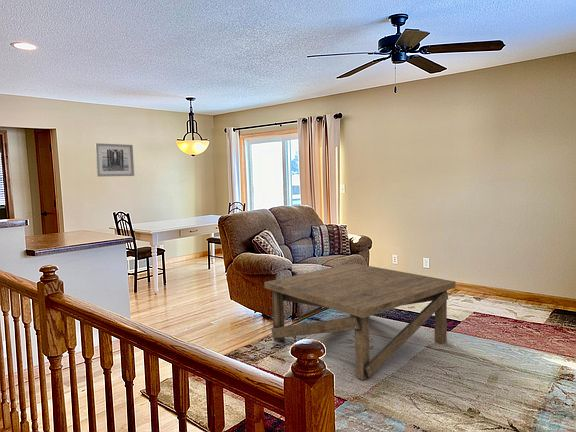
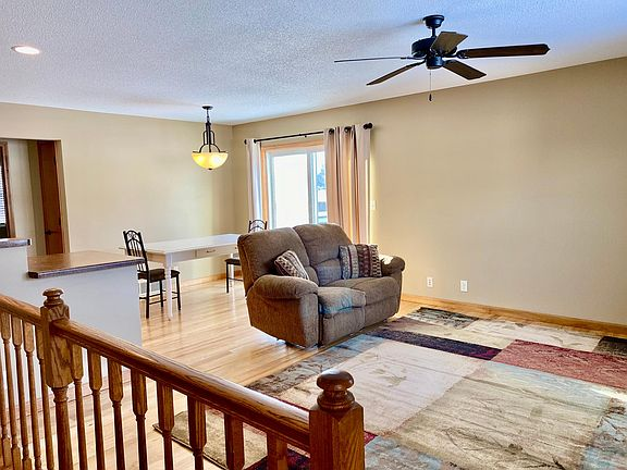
- coffee table [263,262,456,381]
- wall art [94,142,135,178]
